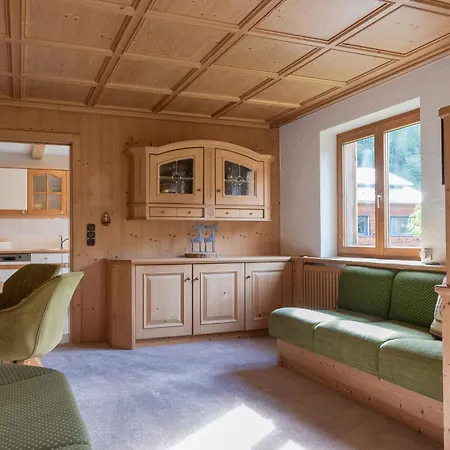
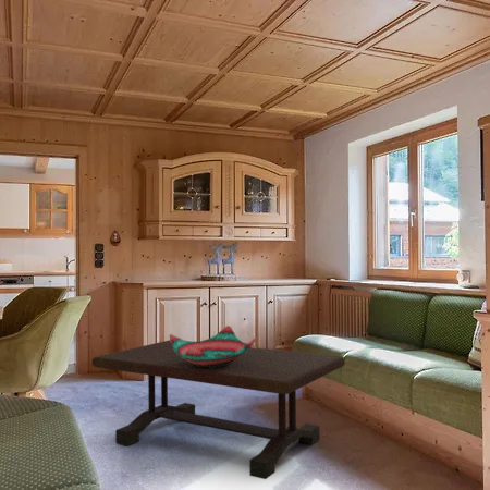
+ decorative bowl [169,324,257,368]
+ coffee table [91,339,346,480]
